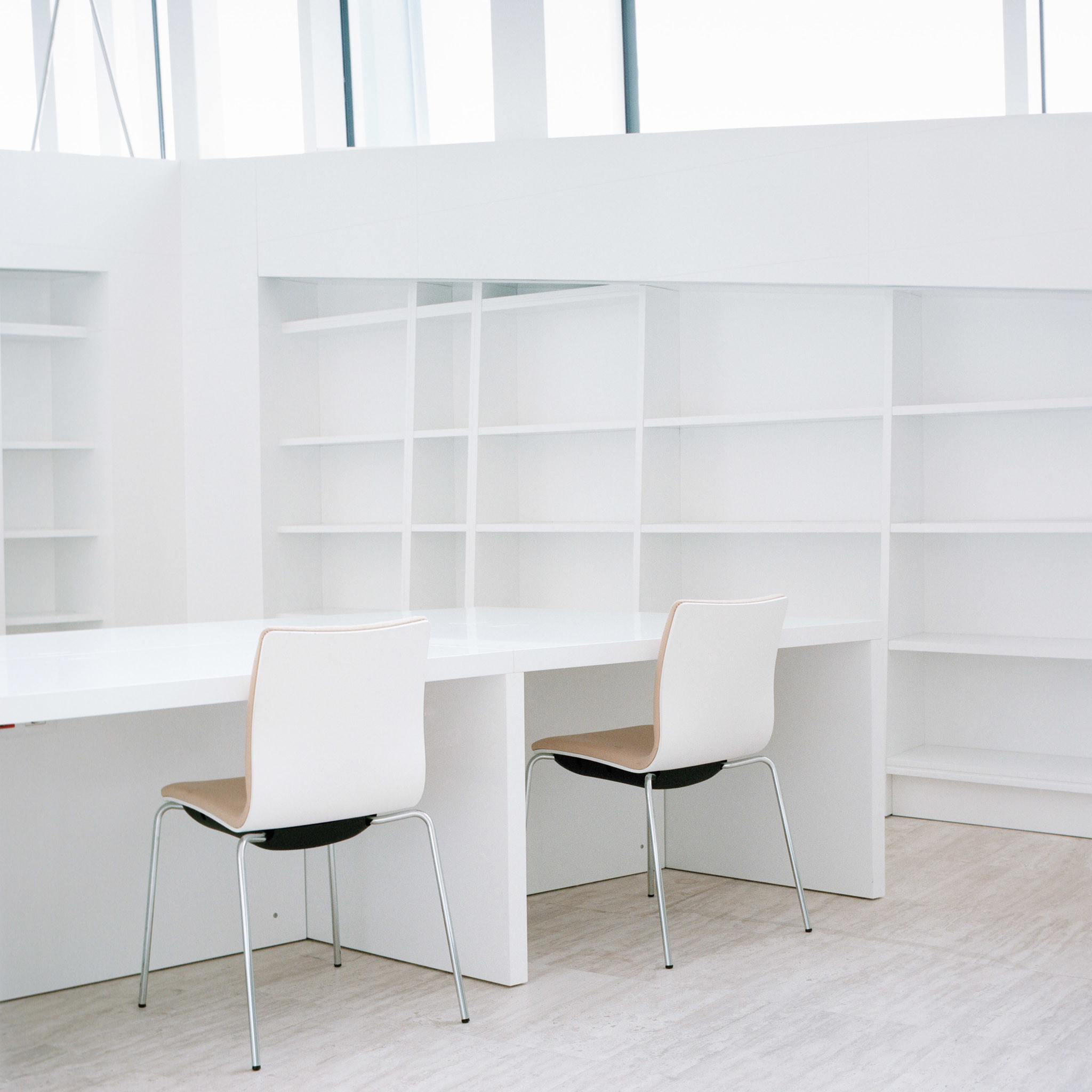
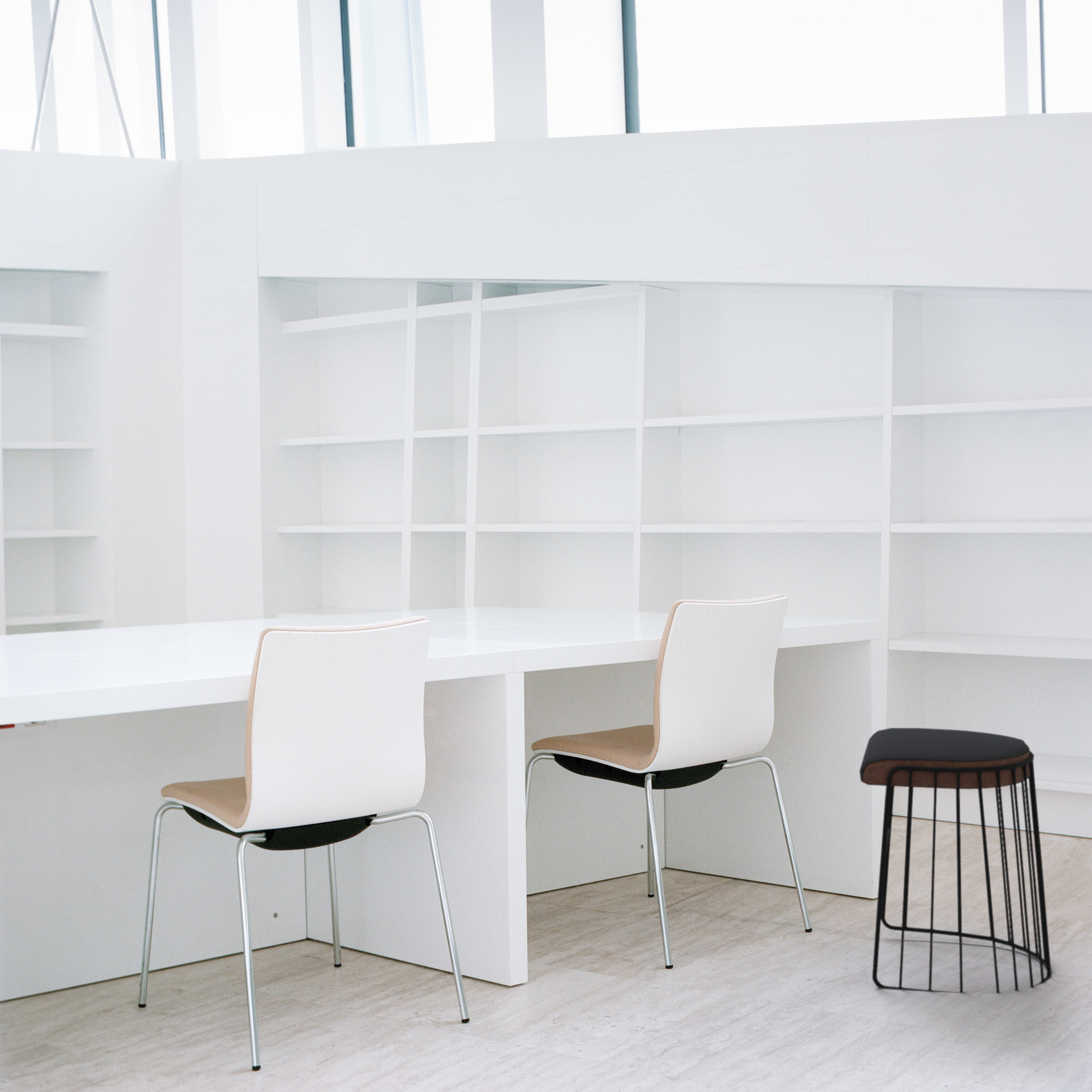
+ stool [859,727,1053,994]
